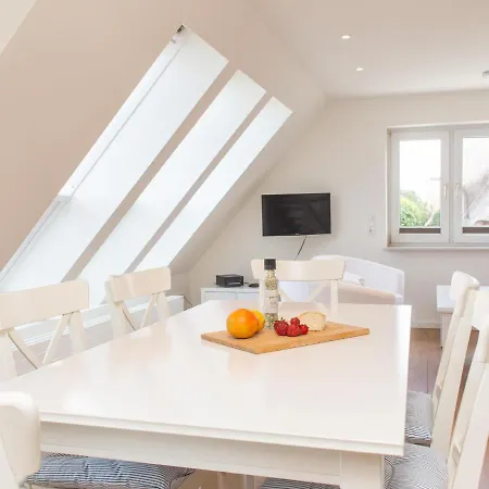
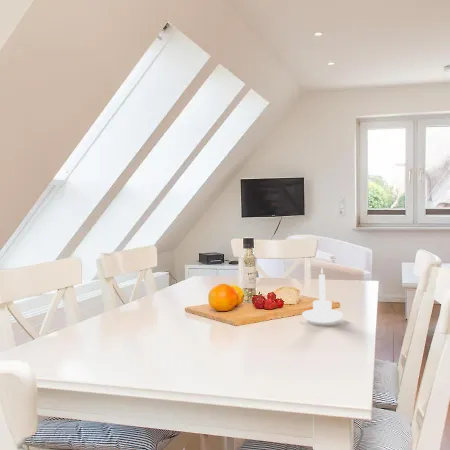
+ candle holder [301,267,344,323]
